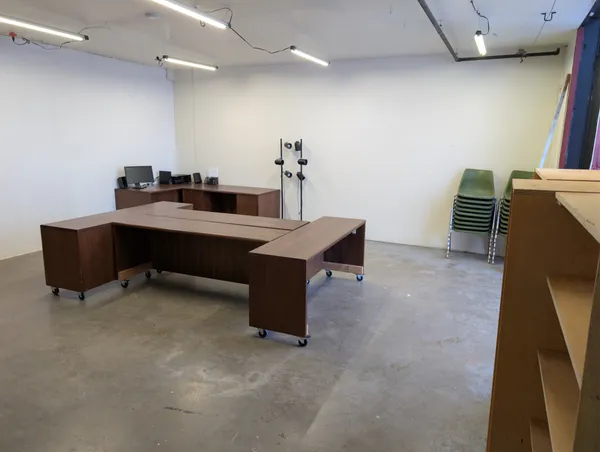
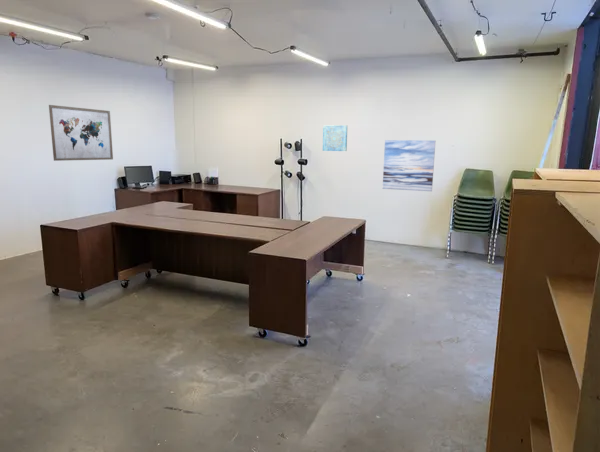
+ wall art [382,139,436,192]
+ wall art [322,124,348,152]
+ wall art [48,104,114,162]
